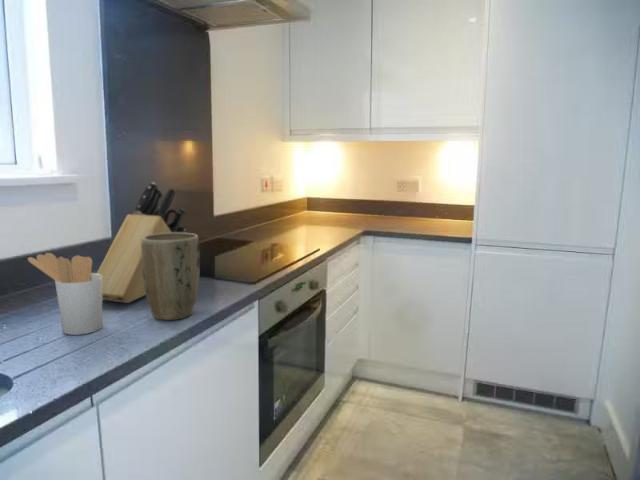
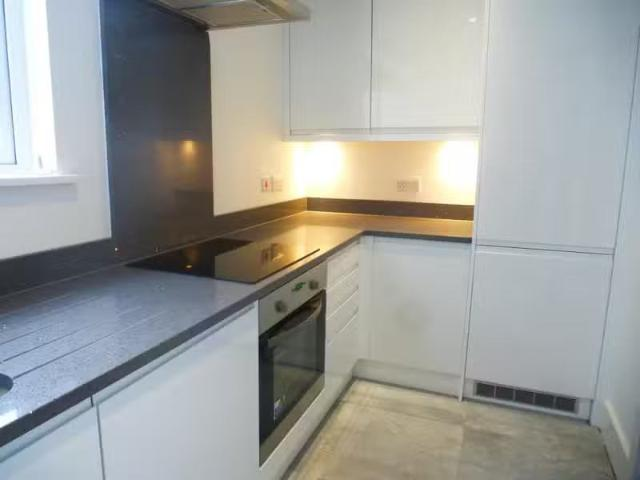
- knife block [96,181,187,304]
- plant pot [142,232,201,321]
- utensil holder [27,252,103,336]
